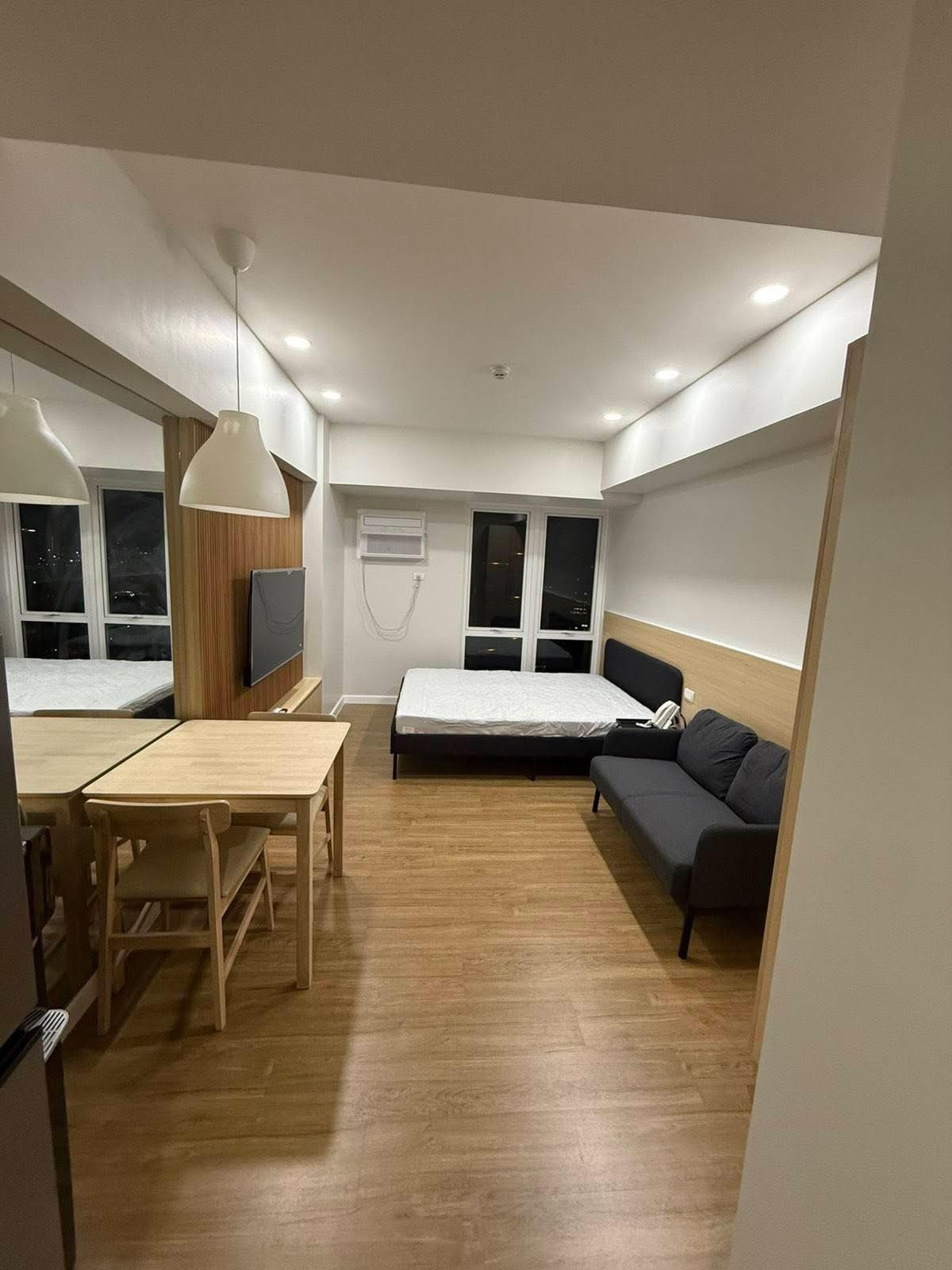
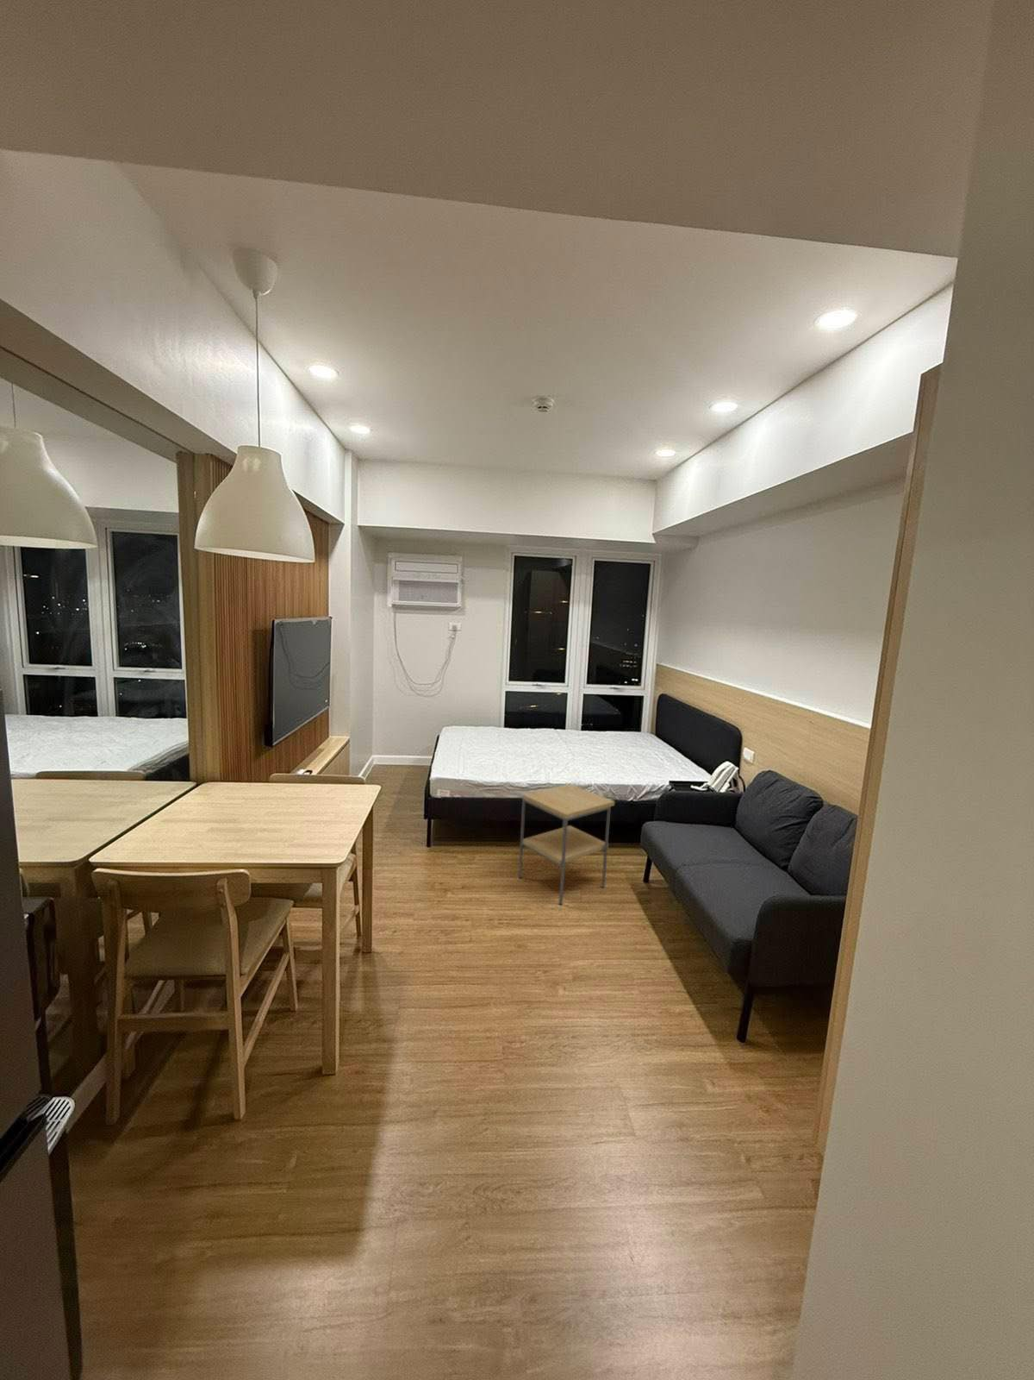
+ side table [518,783,615,906]
